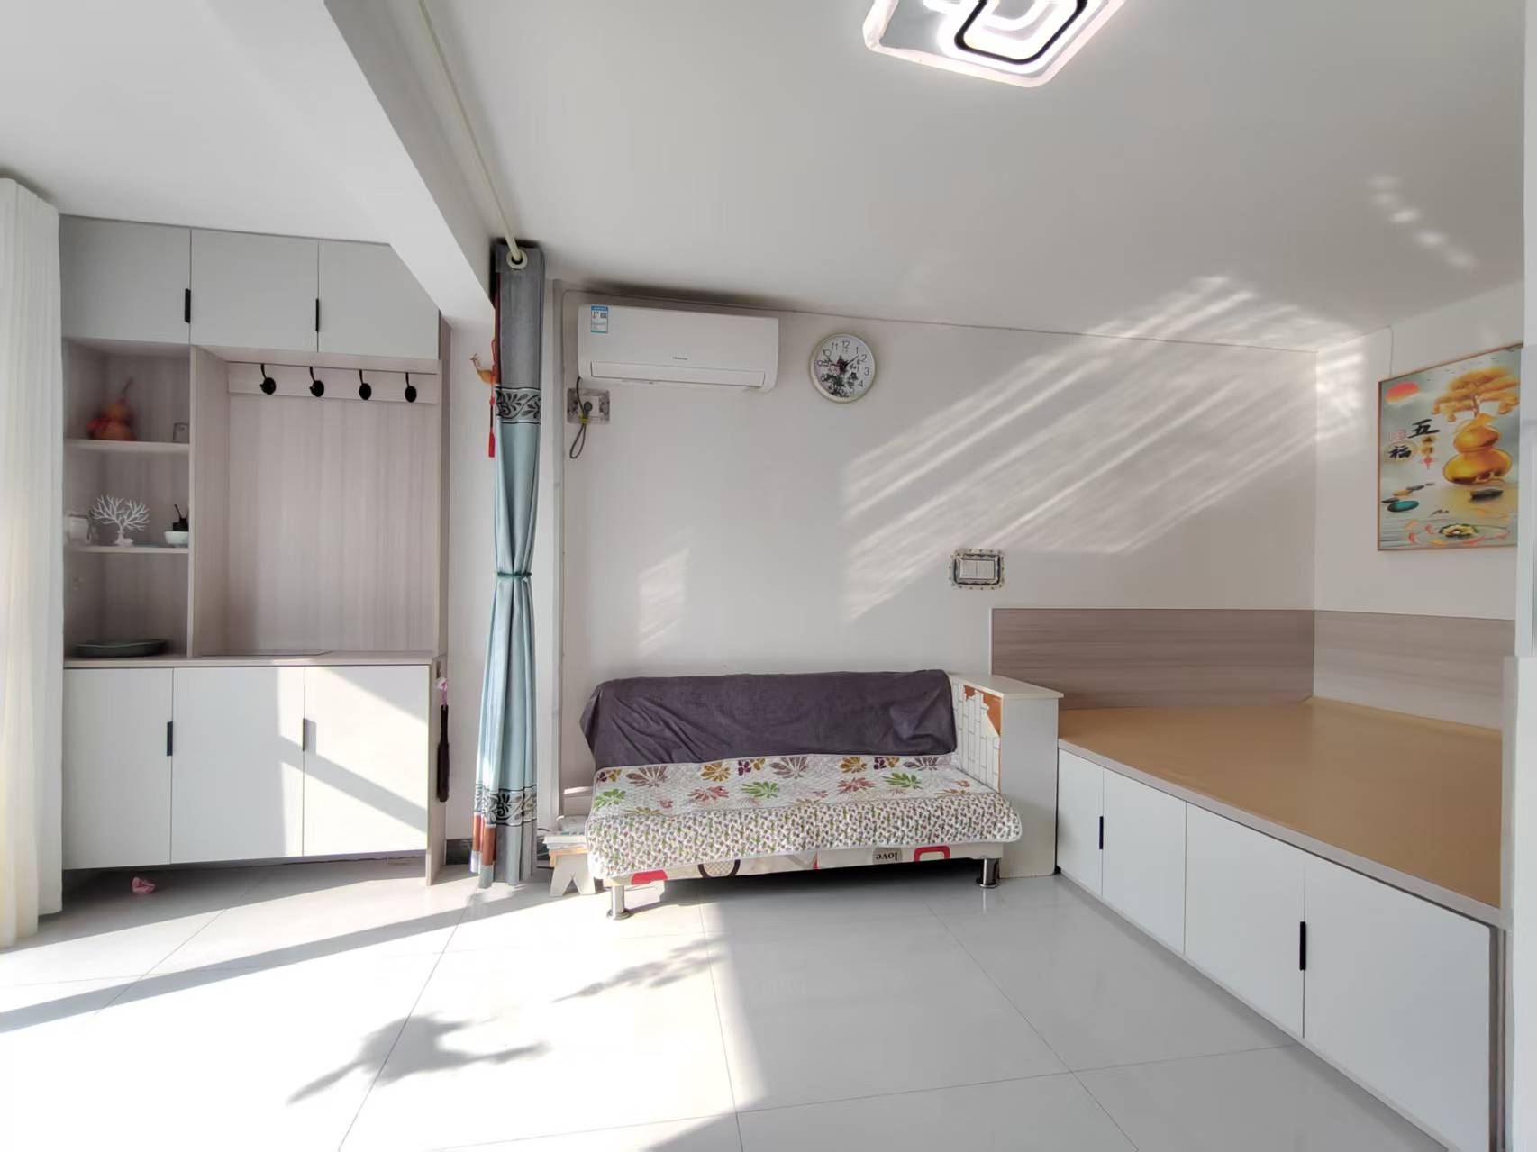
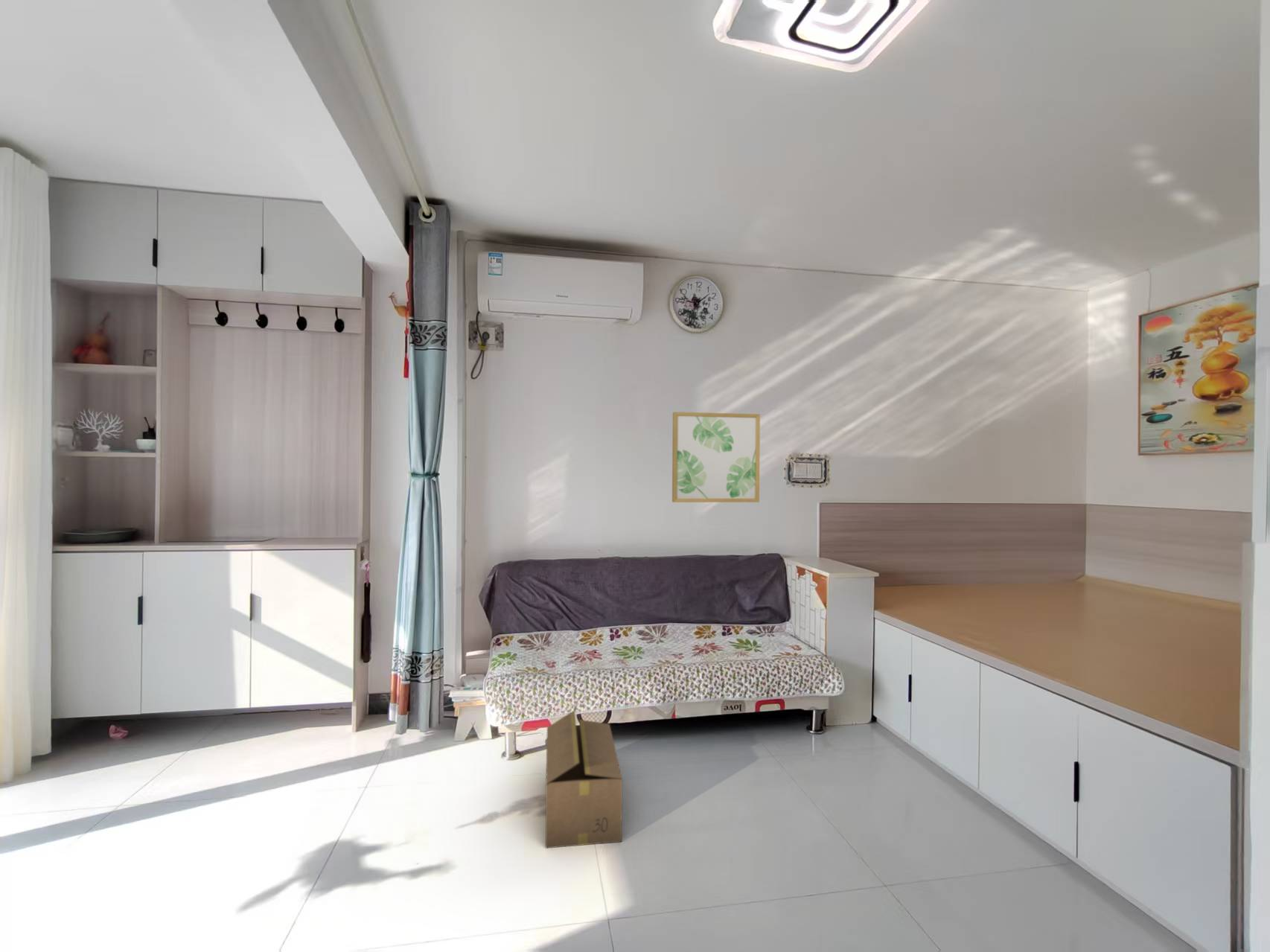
+ wall art [671,411,761,503]
+ cardboard box [545,710,623,849]
